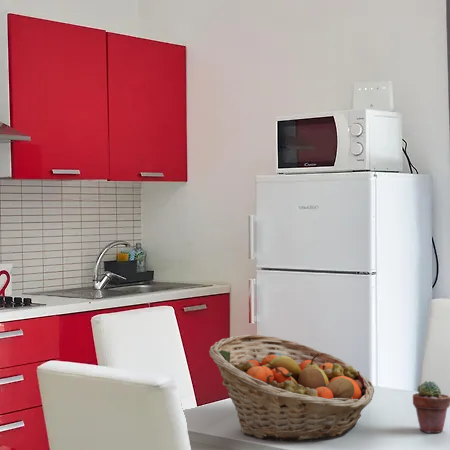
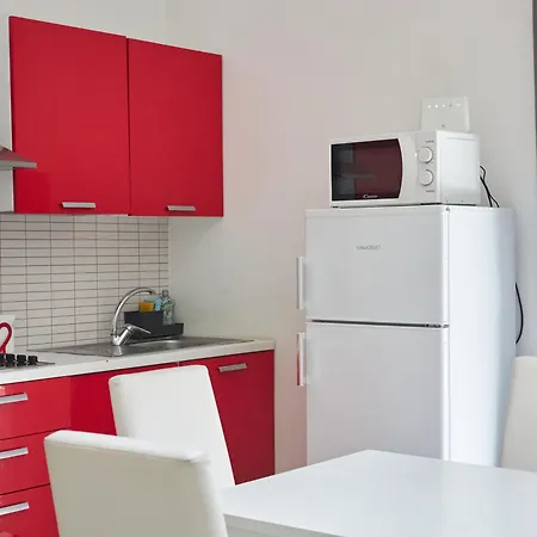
- fruit basket [208,334,375,442]
- potted succulent [412,380,450,434]
